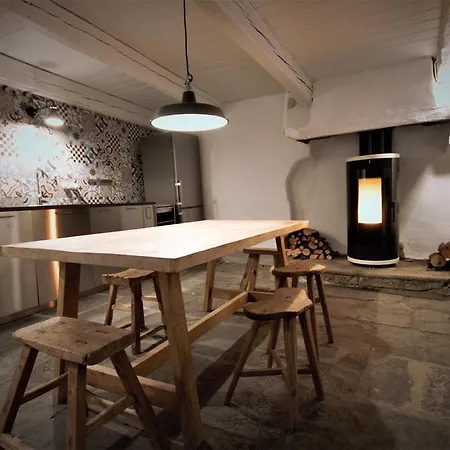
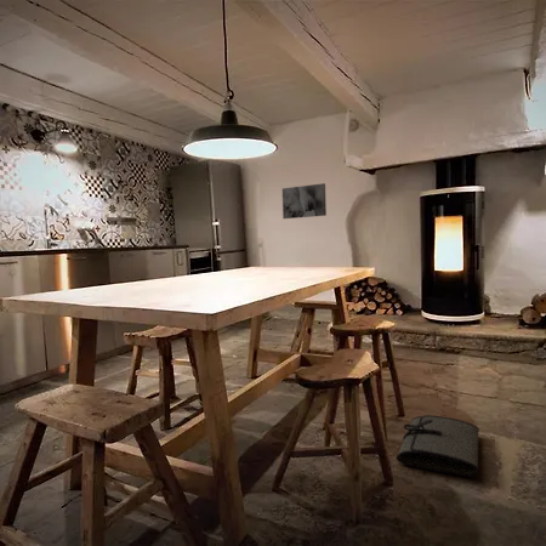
+ wall art [281,182,328,220]
+ tool roll [396,414,480,478]
